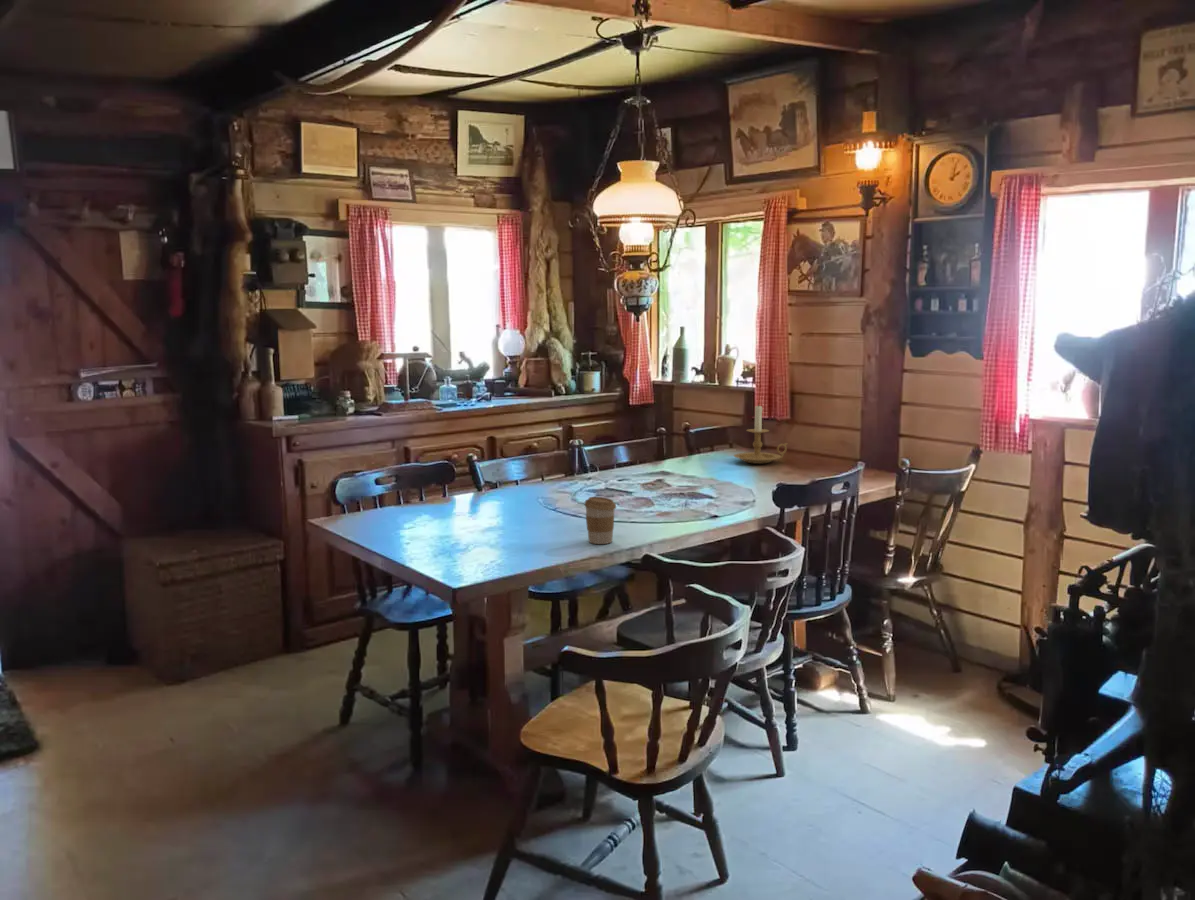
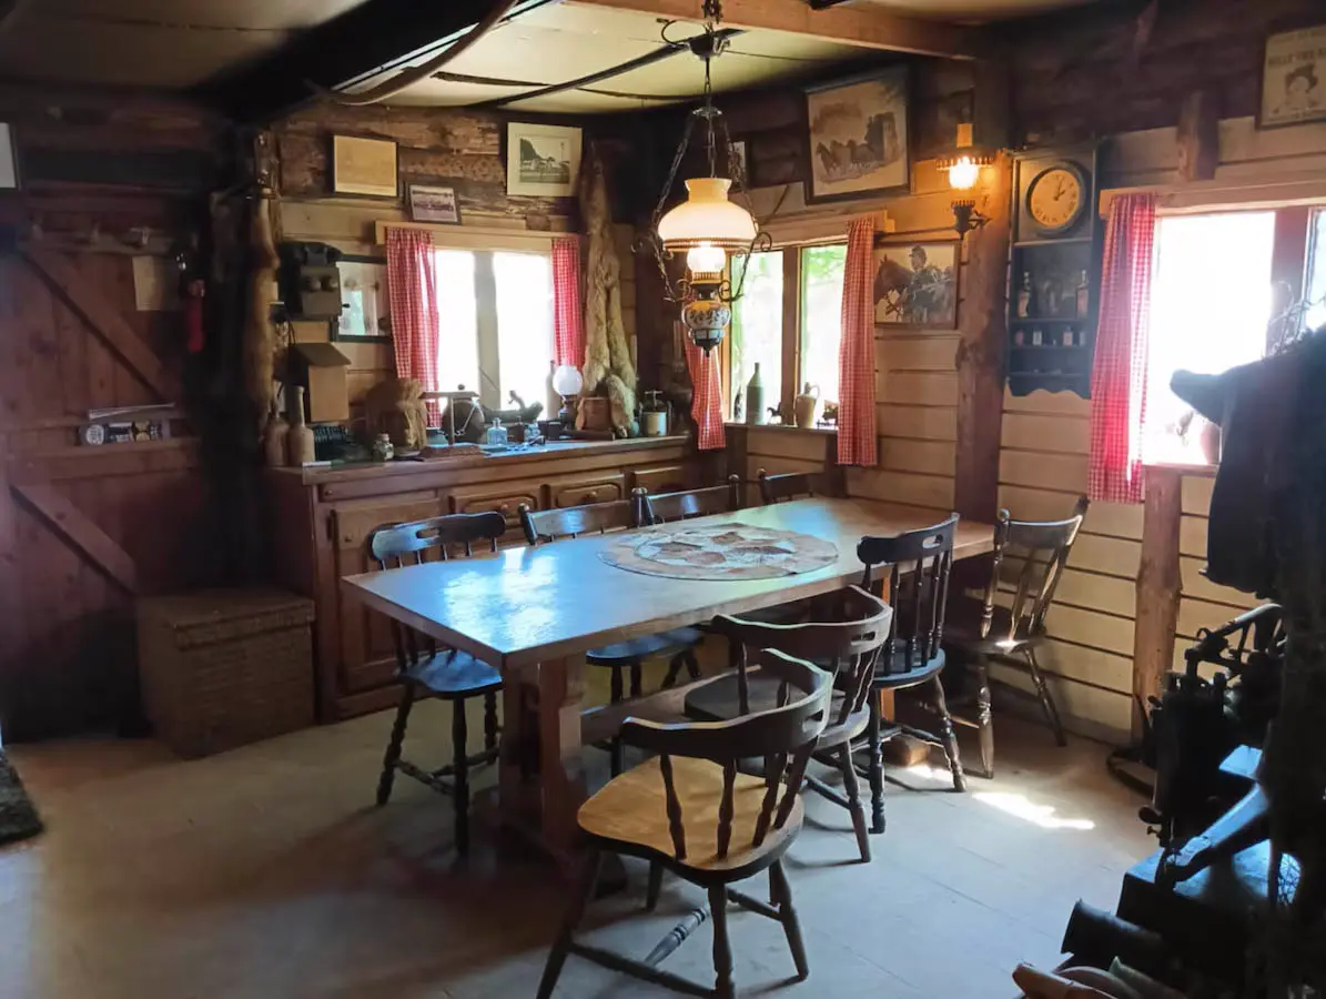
- coffee cup [584,496,617,545]
- candle holder [733,403,788,465]
